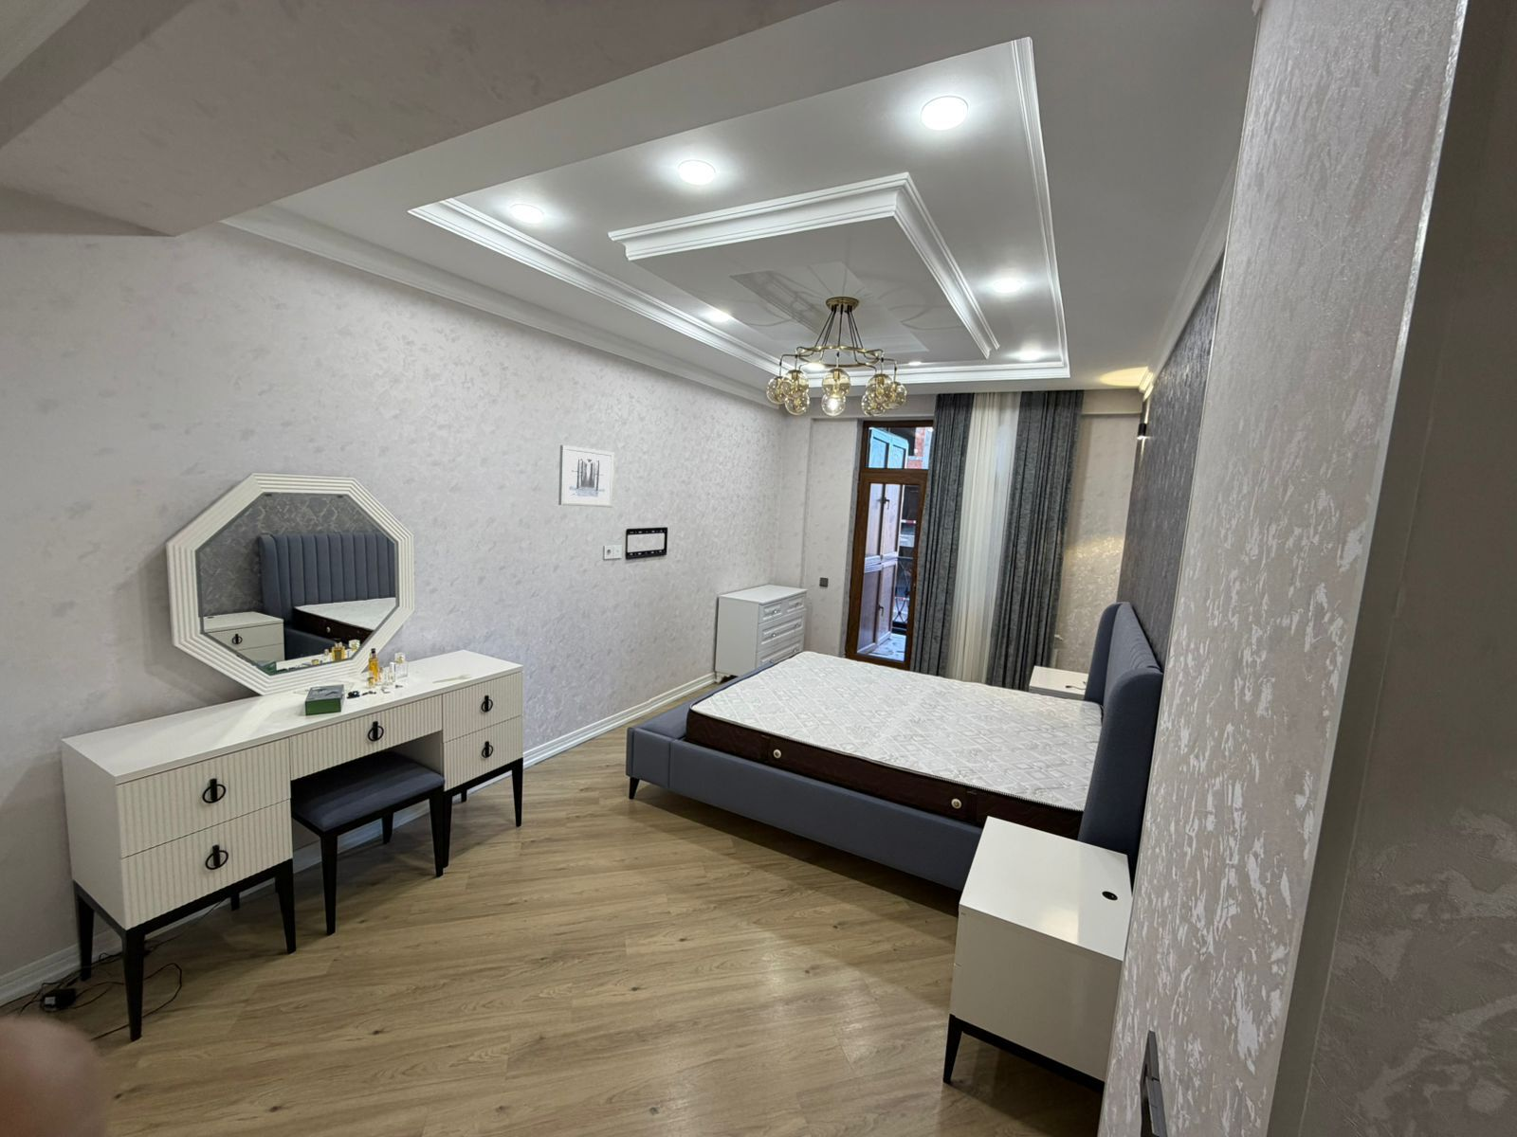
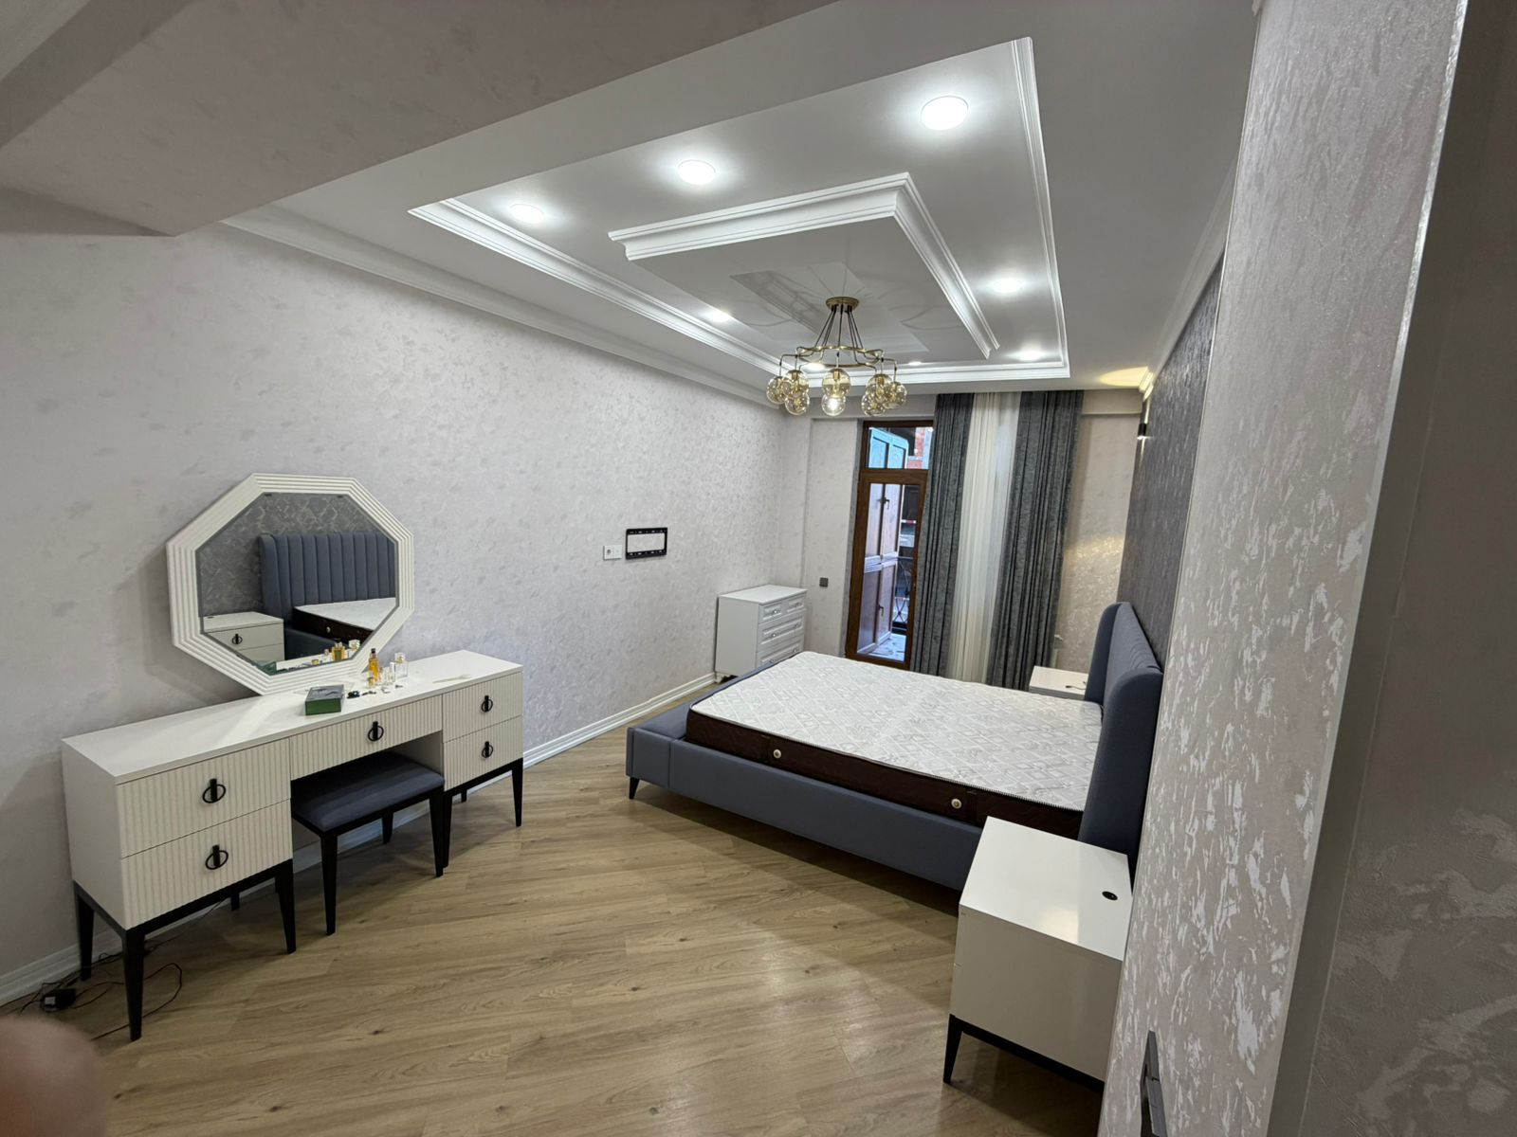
- wall art [558,444,615,509]
